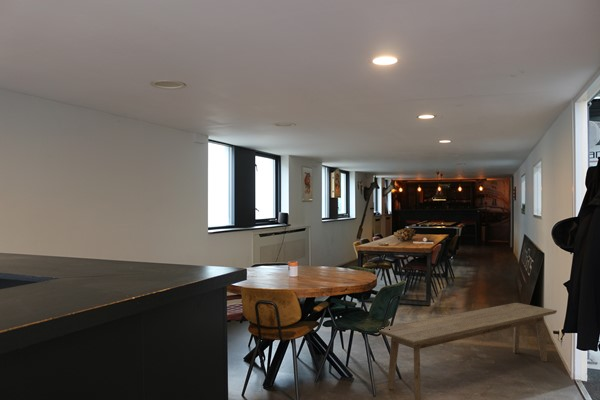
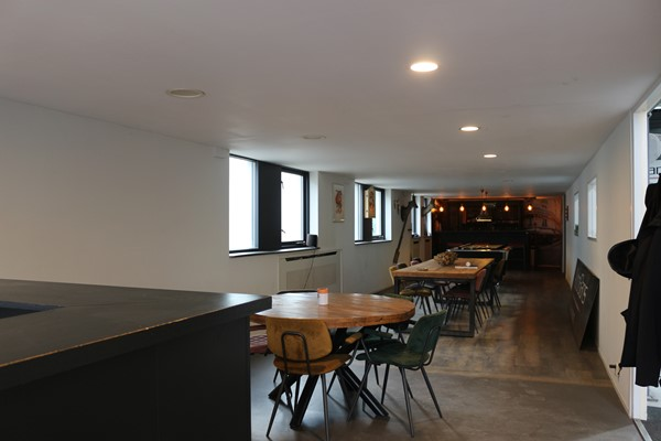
- bench [378,302,558,400]
